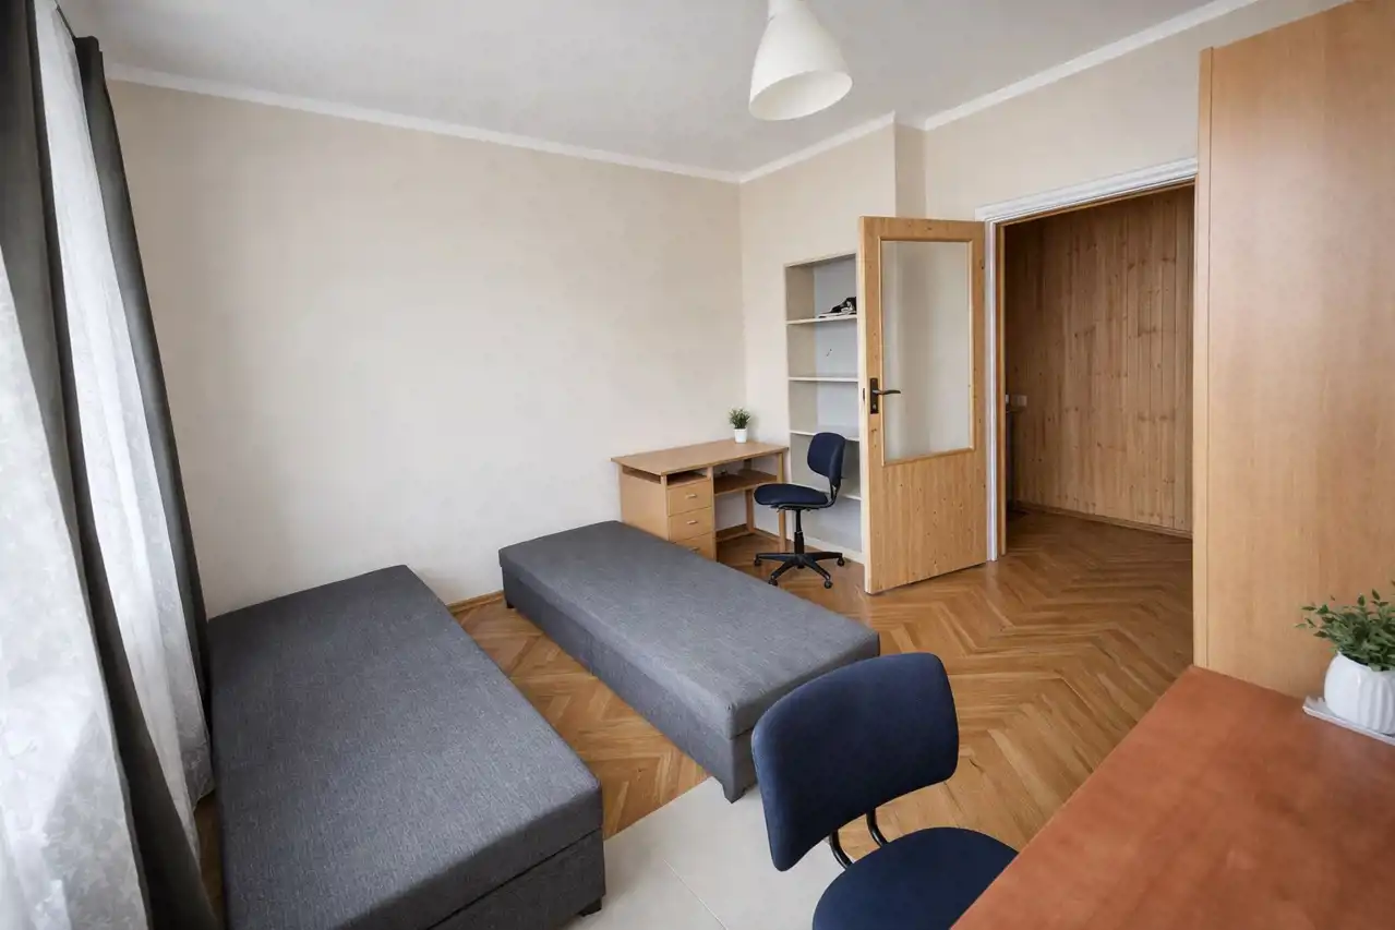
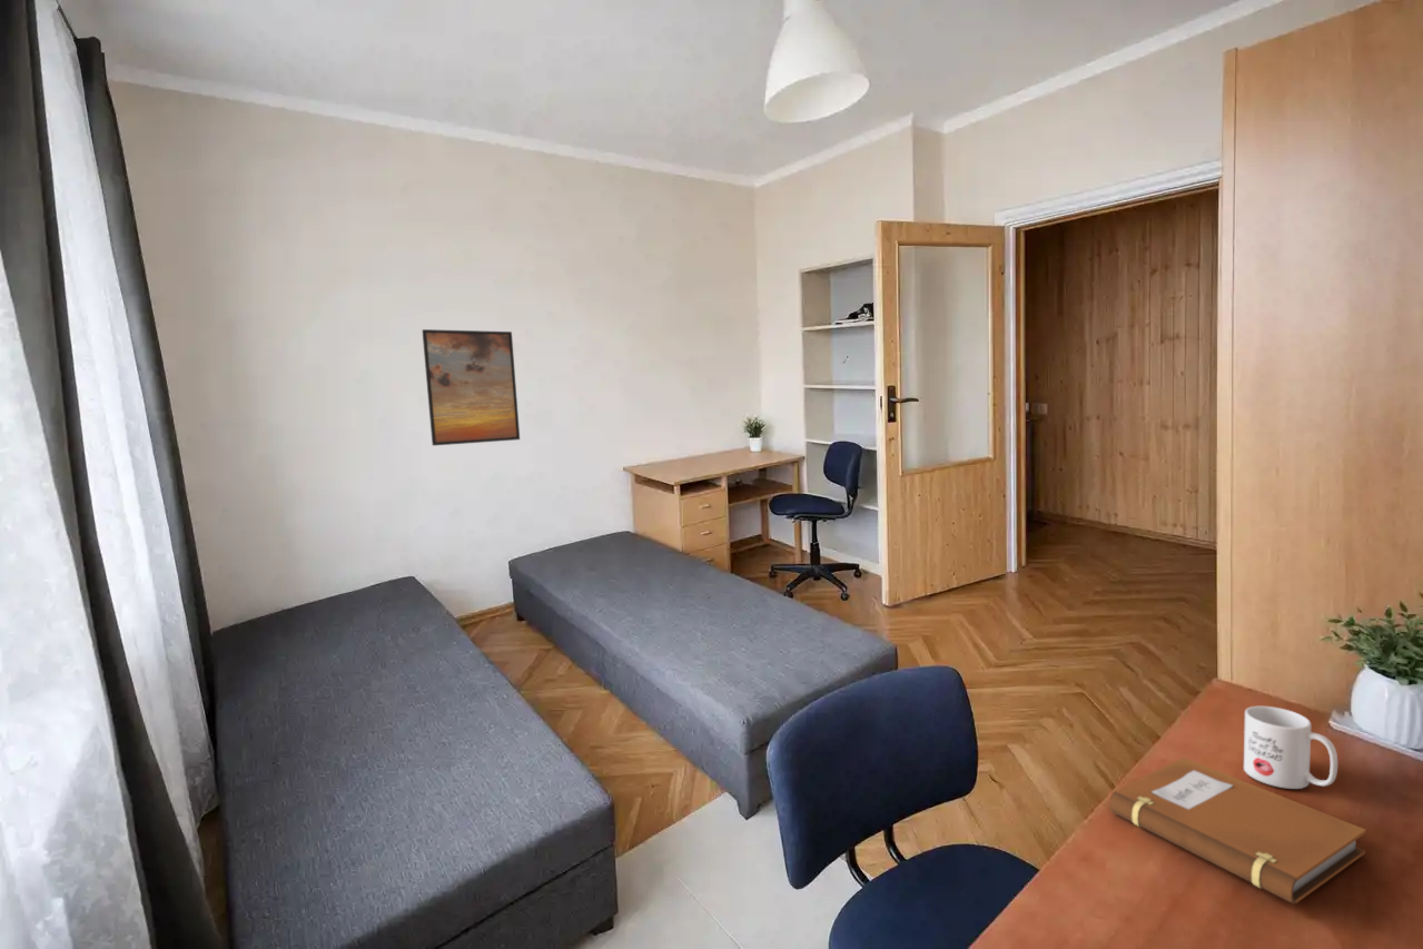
+ notebook [1108,757,1367,906]
+ mug [1243,705,1338,790]
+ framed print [421,328,521,447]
